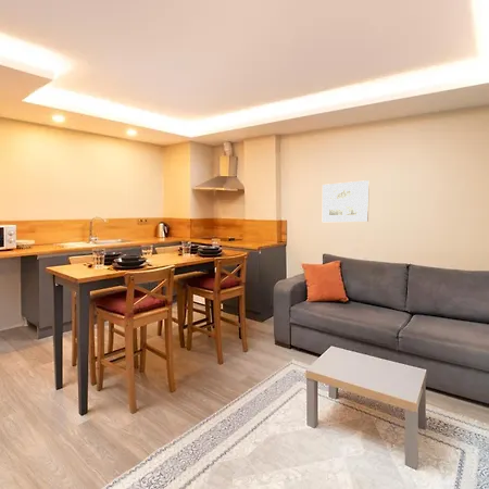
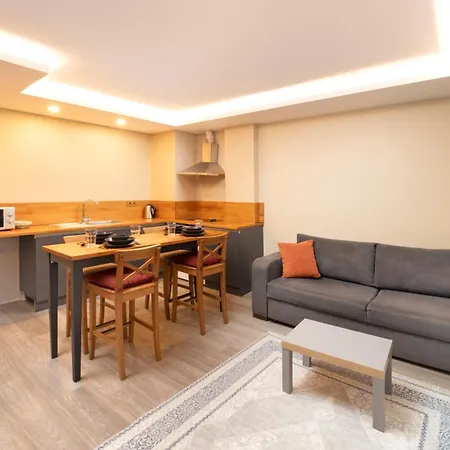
- wall art [322,179,369,223]
